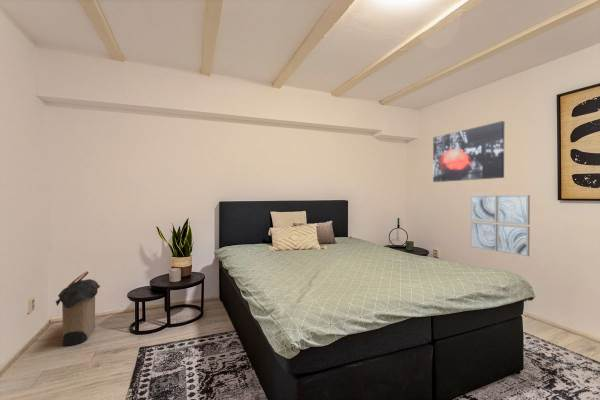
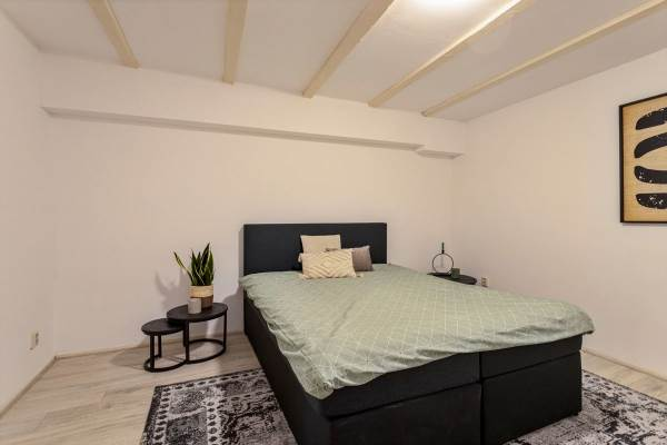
- laundry hamper [54,270,101,347]
- wall art [470,194,531,257]
- wall art [432,120,505,183]
